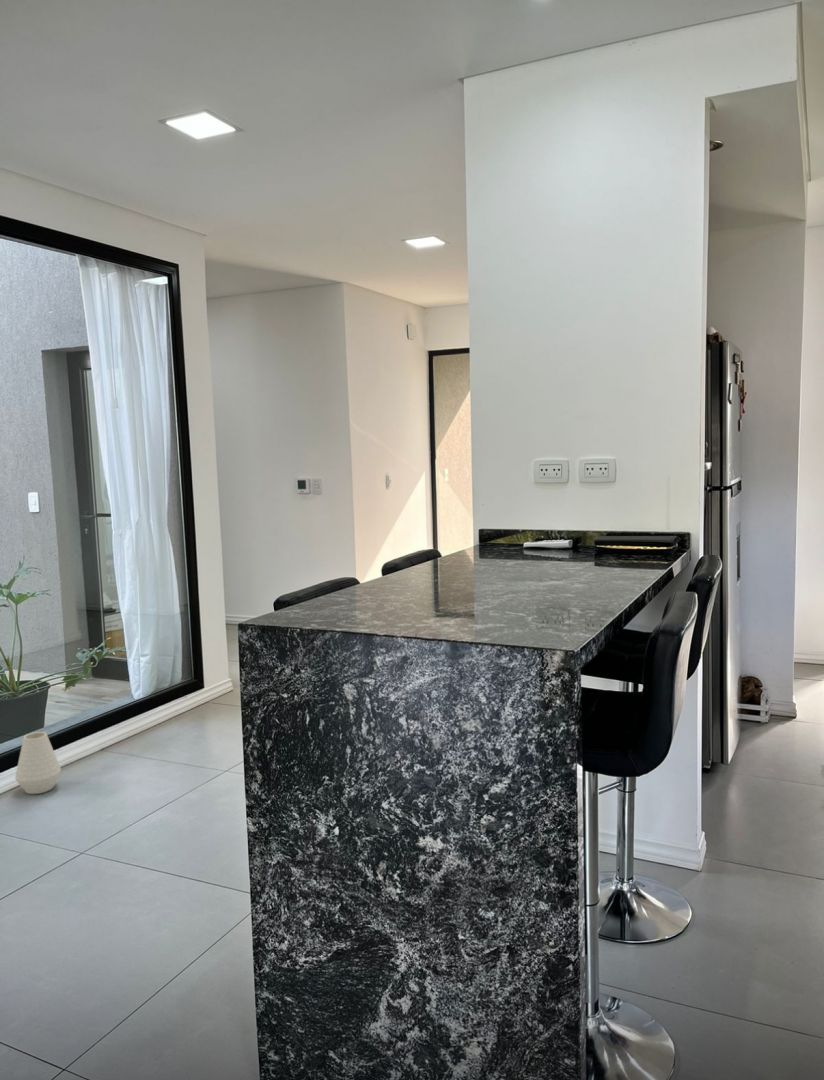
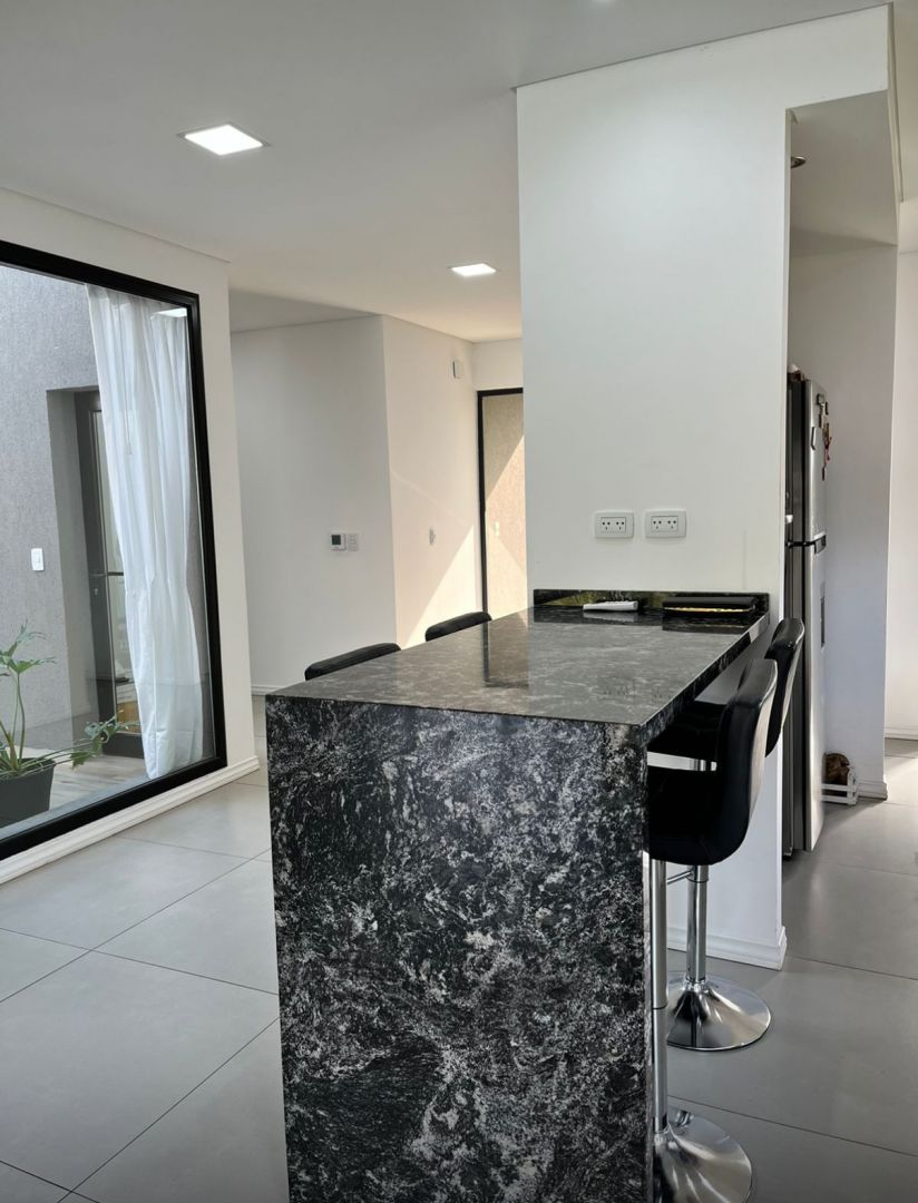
- vase [14,731,62,795]
